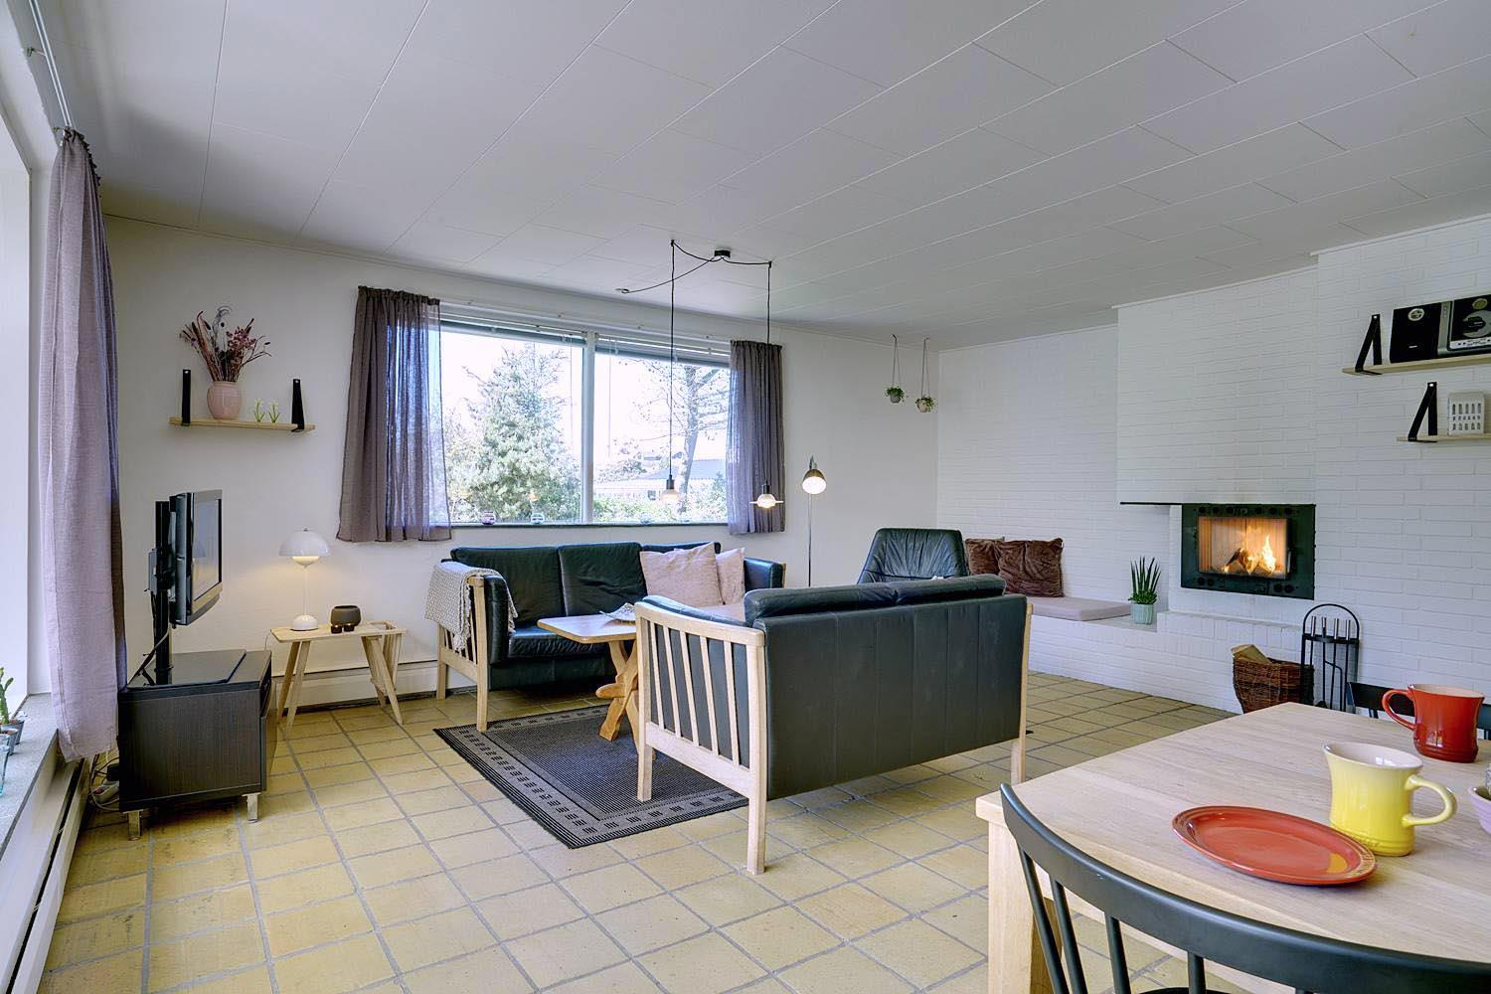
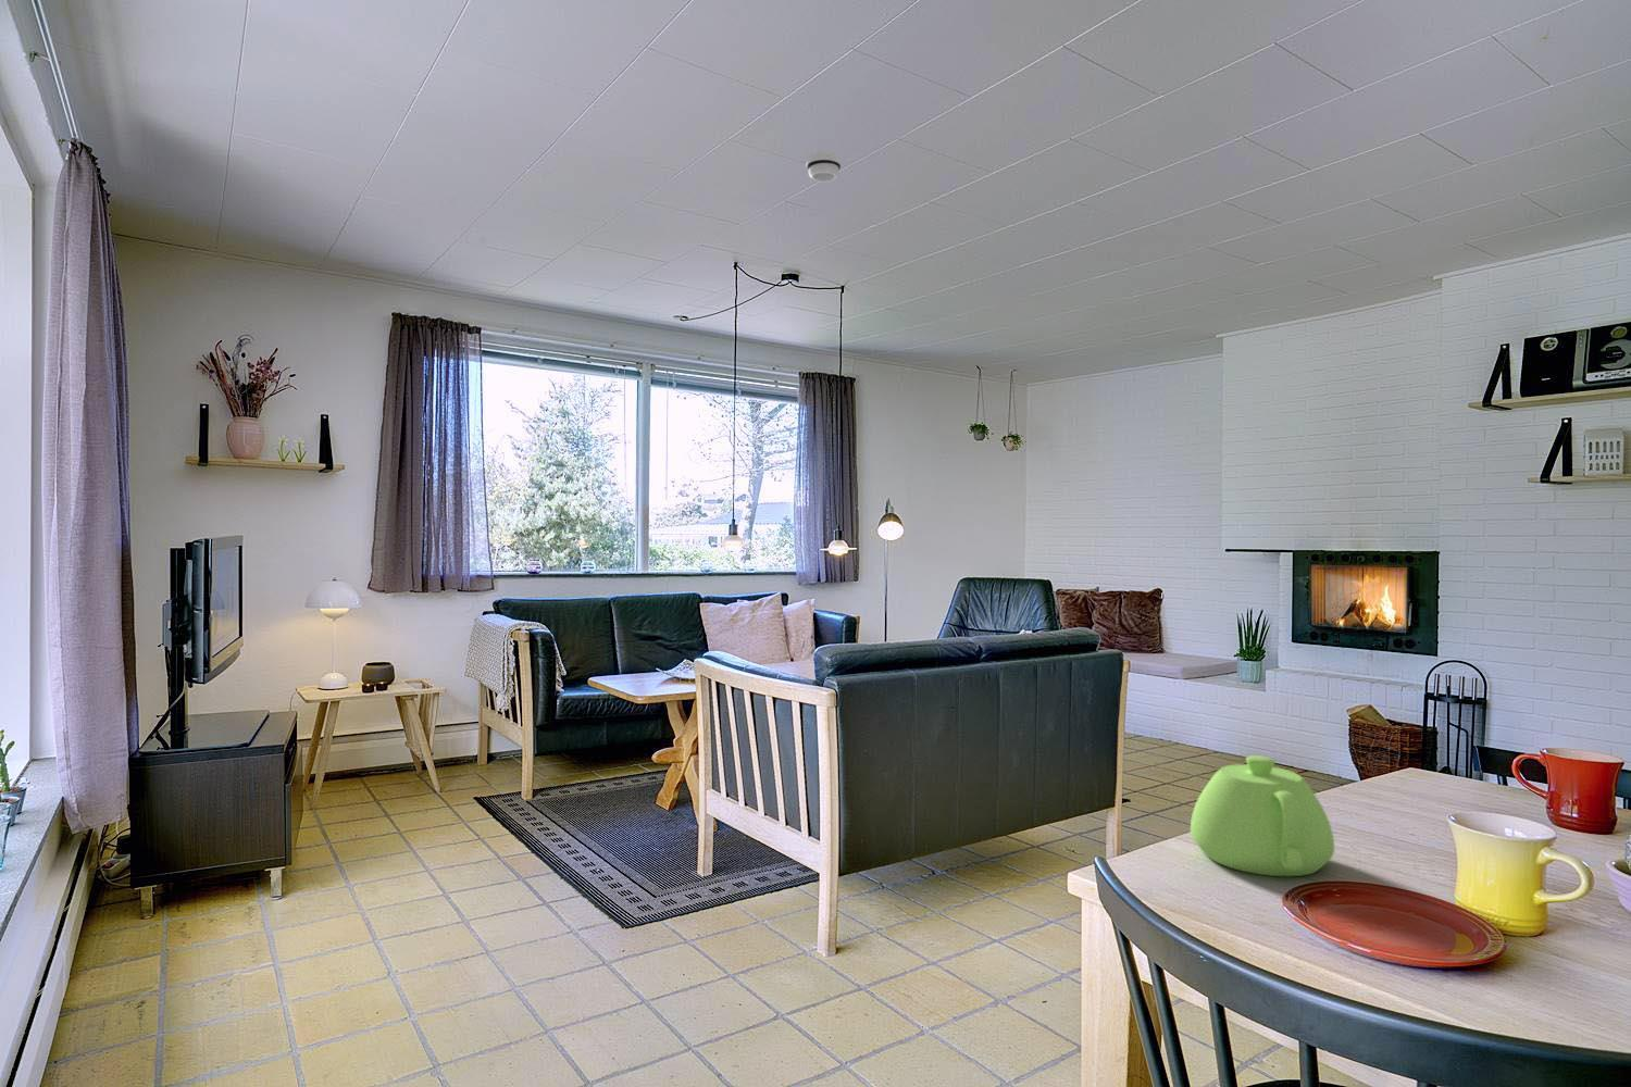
+ teapot [1189,755,1335,877]
+ smoke detector [806,150,842,183]
